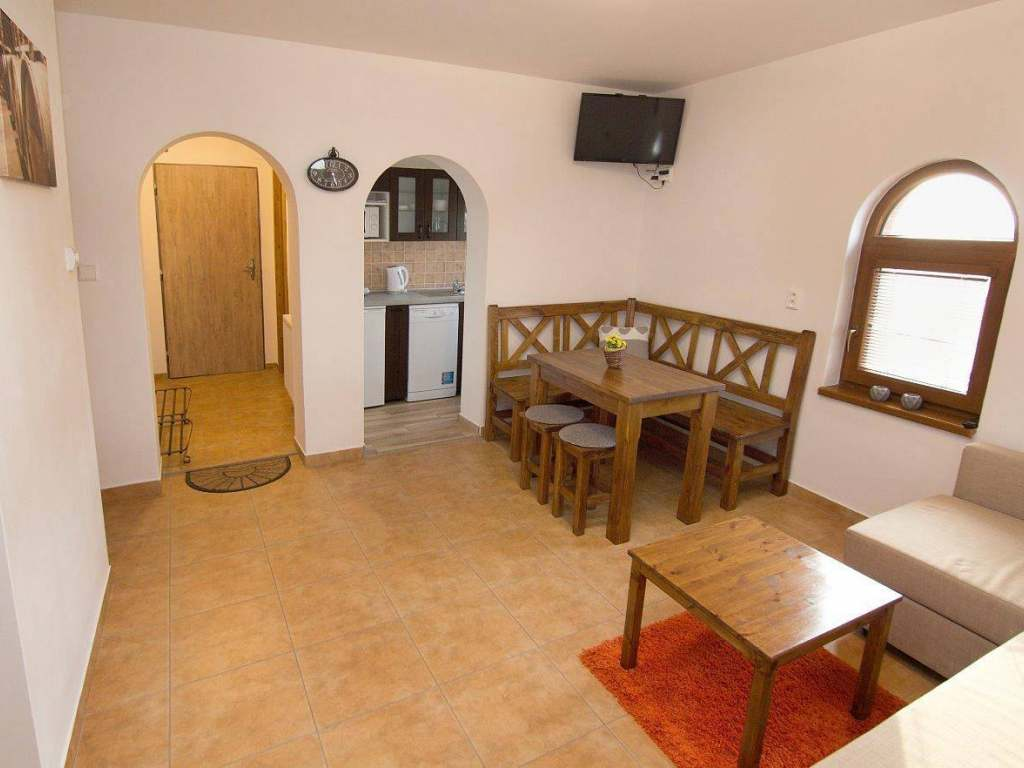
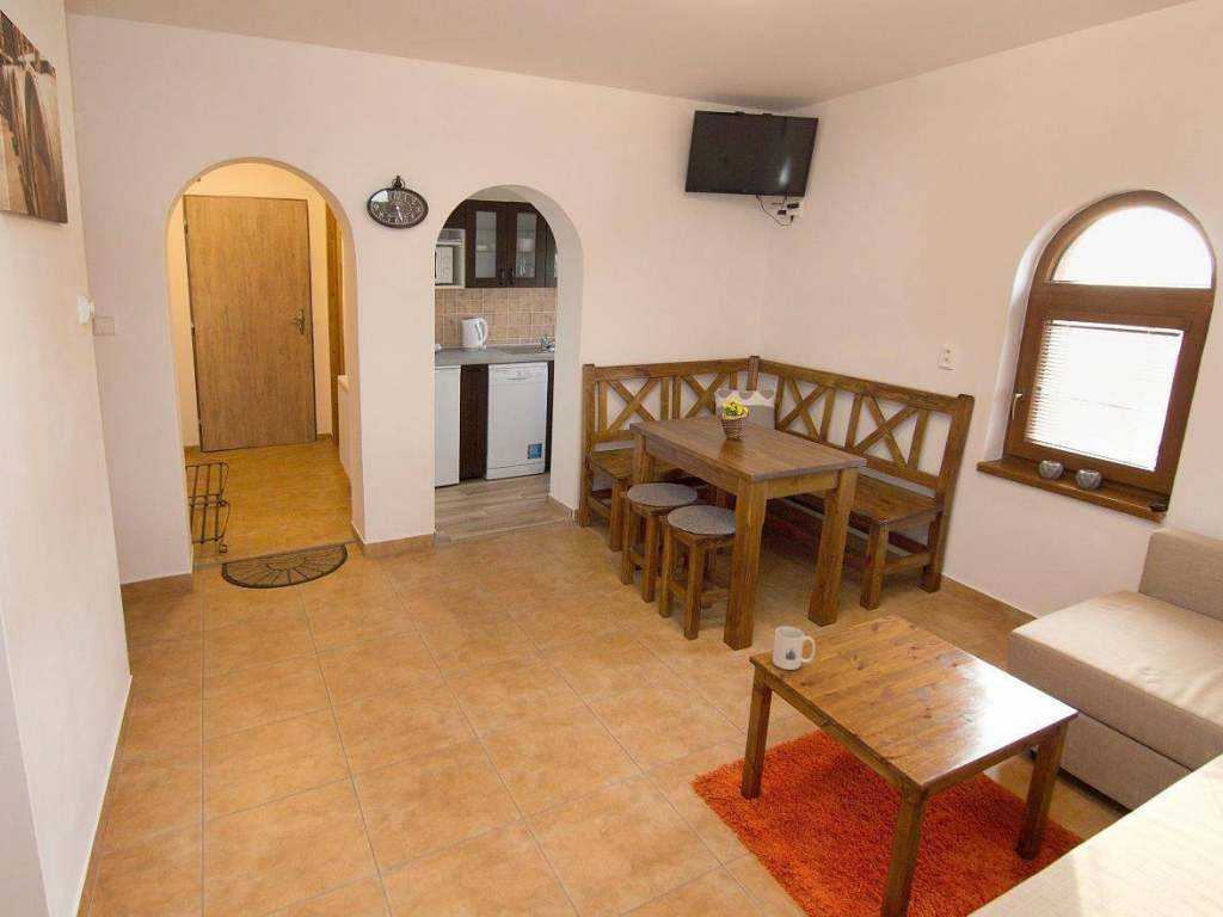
+ mug [772,626,816,671]
